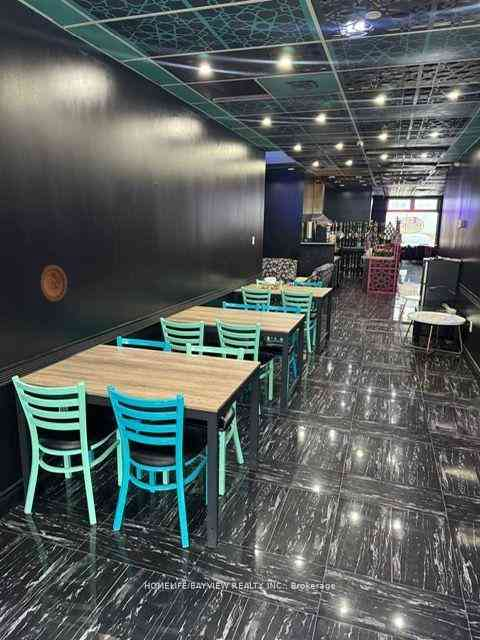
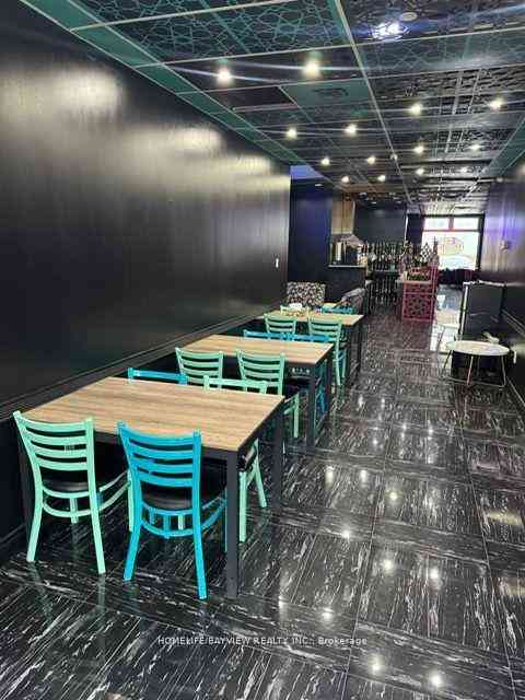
- decorative plate [38,264,68,303]
